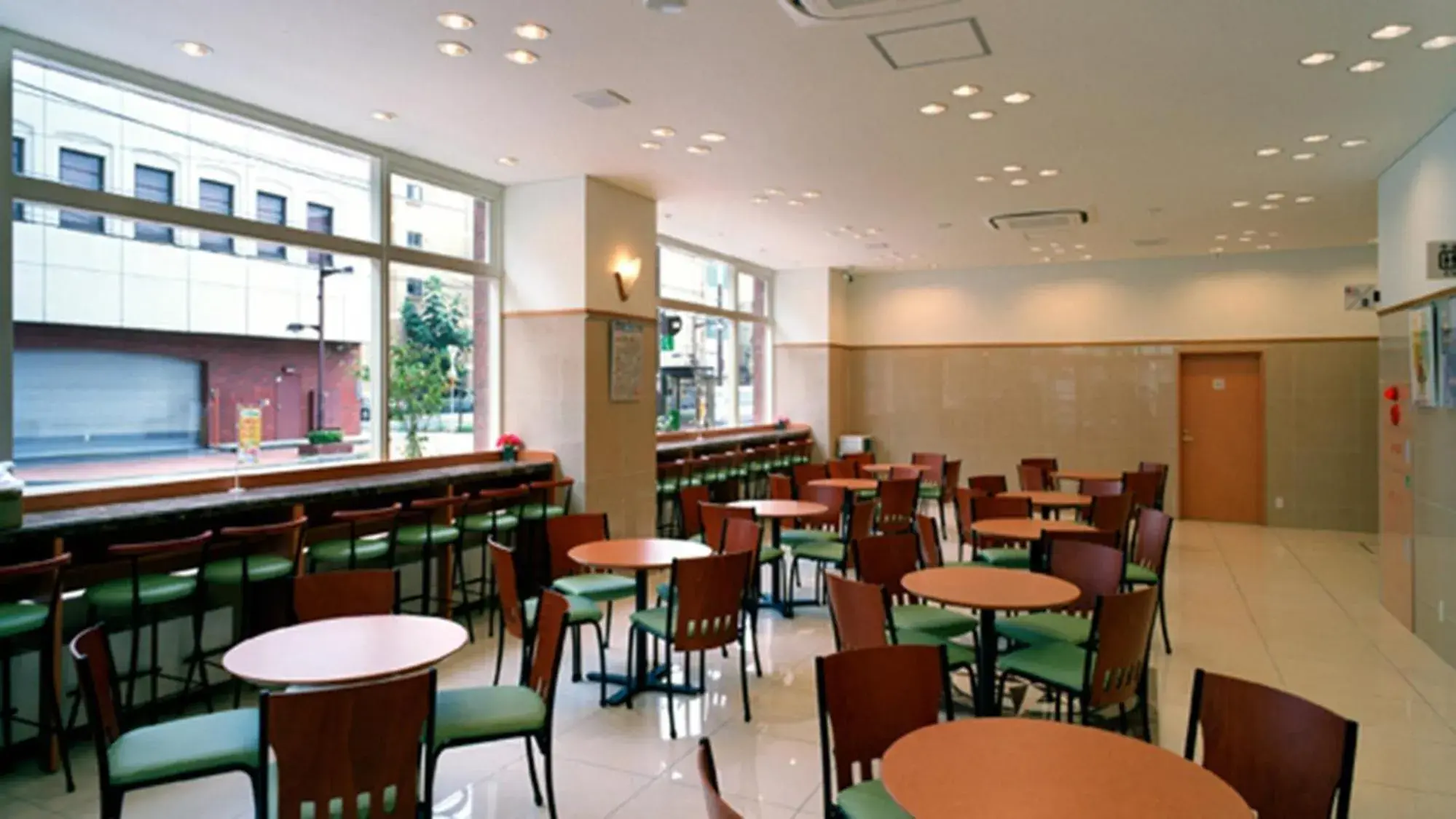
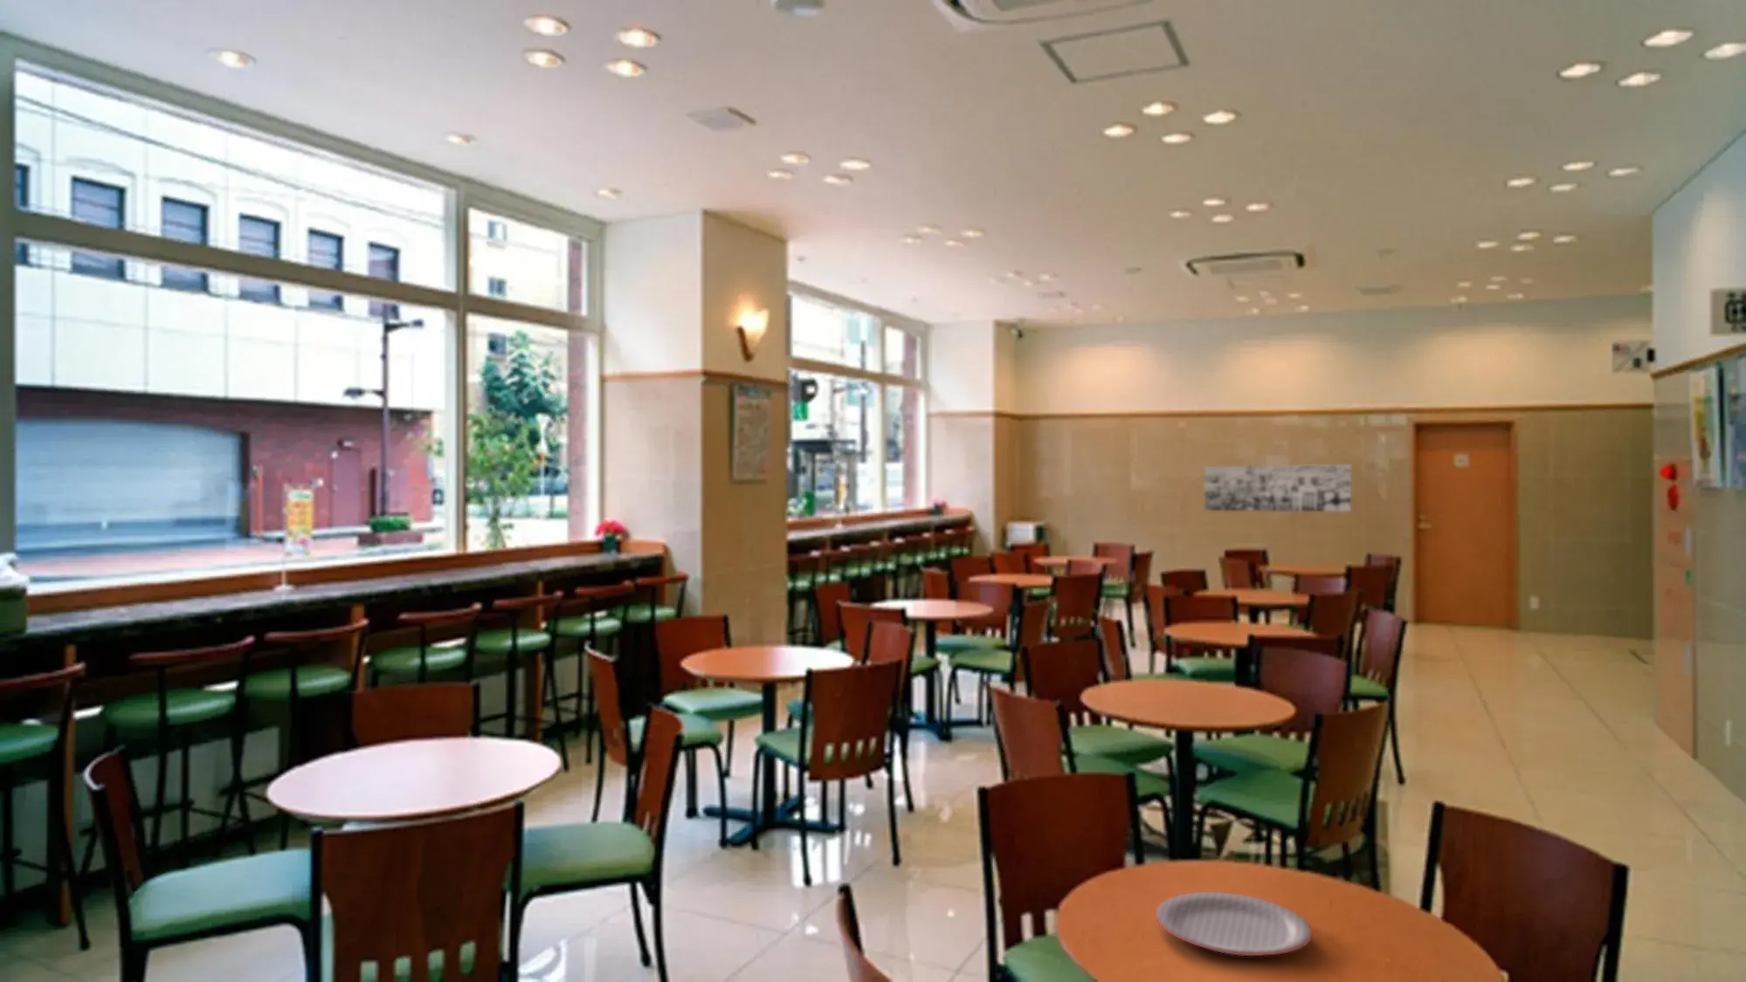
+ plate [1155,891,1313,957]
+ wall art [1204,464,1353,512]
